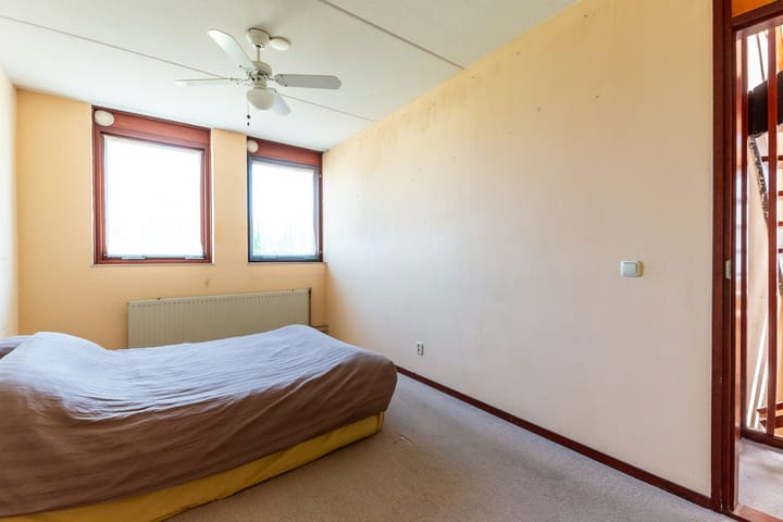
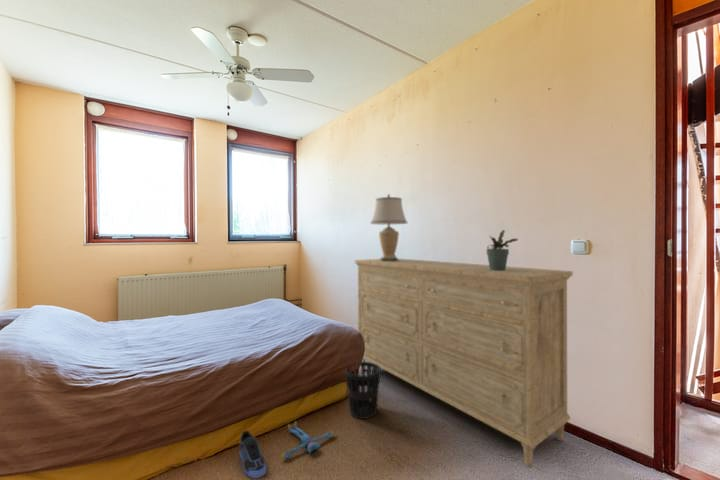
+ wastebasket [344,361,382,420]
+ plush toy [280,421,335,459]
+ potted plant [486,229,519,271]
+ sneaker [238,429,267,479]
+ dresser [354,258,574,469]
+ table lamp [369,193,408,261]
